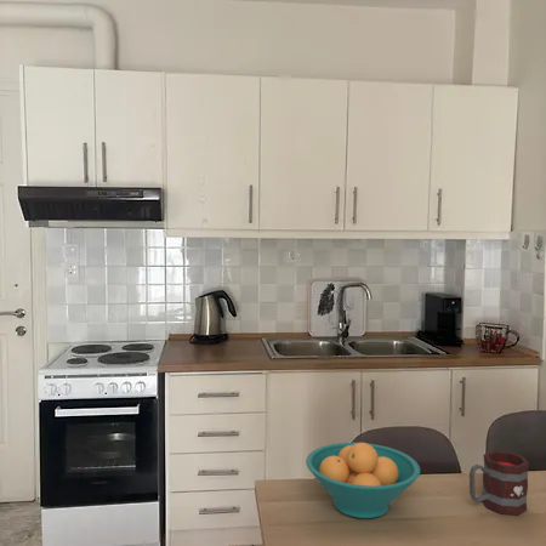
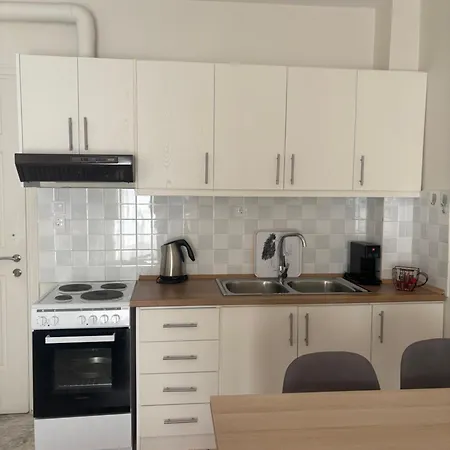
- fruit bowl [305,442,421,519]
- mug [468,450,530,516]
